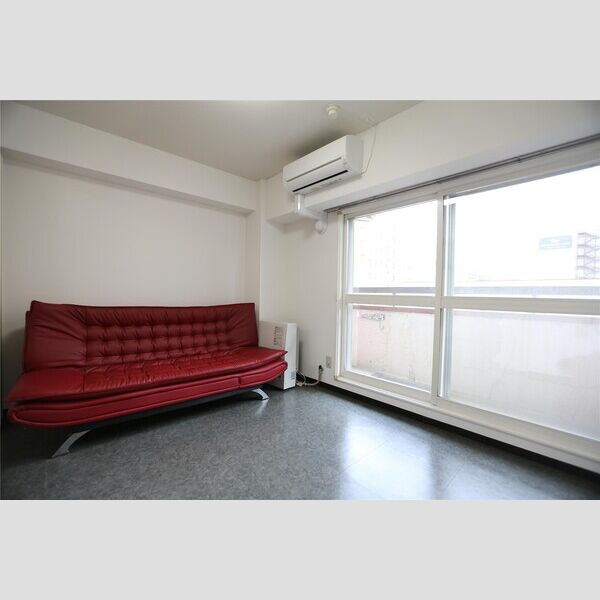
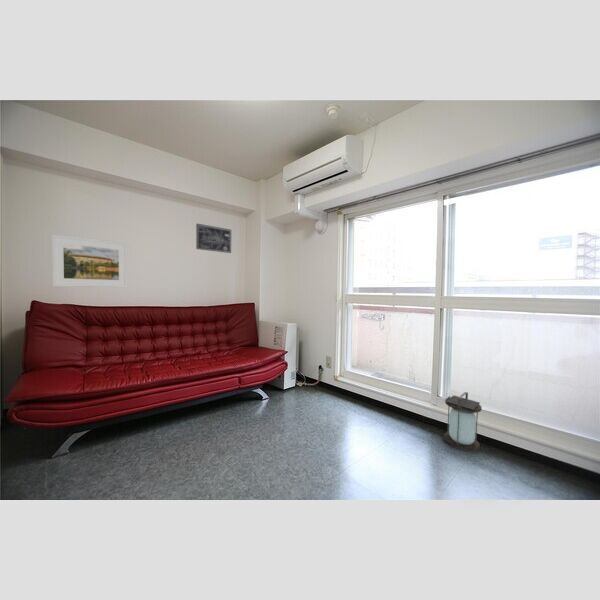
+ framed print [51,234,129,289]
+ wall art [195,223,232,254]
+ lantern [443,391,483,452]
